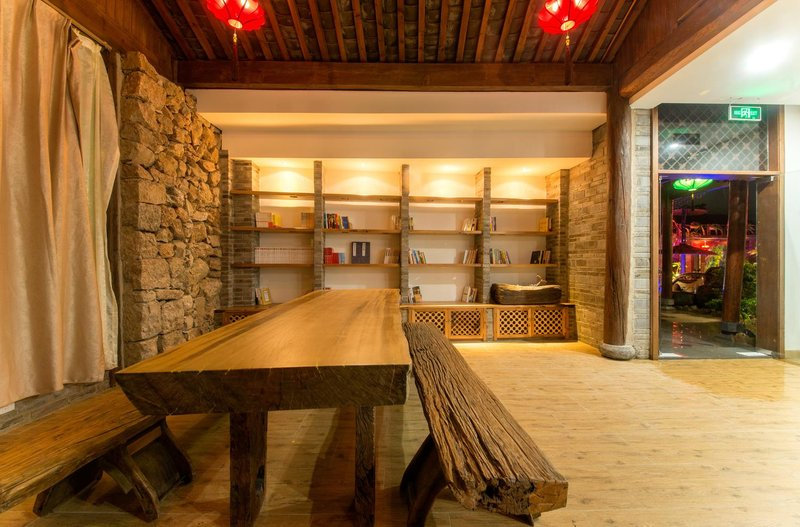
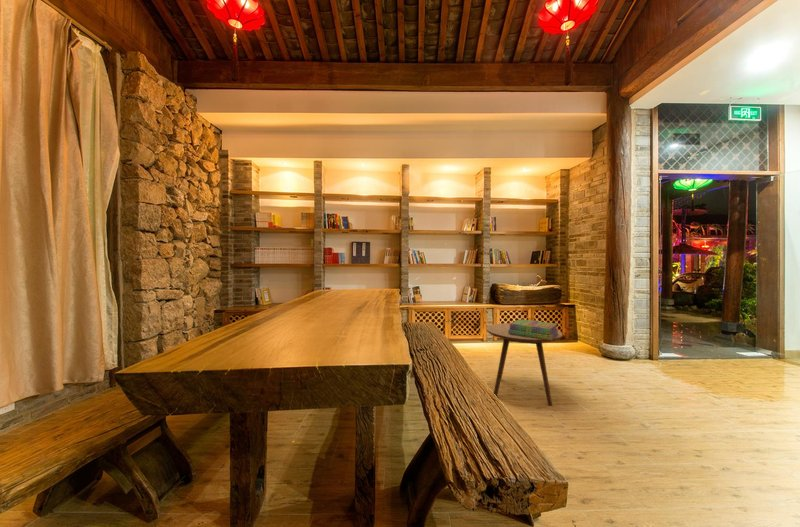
+ side table [485,322,563,407]
+ stack of books [508,318,559,340]
